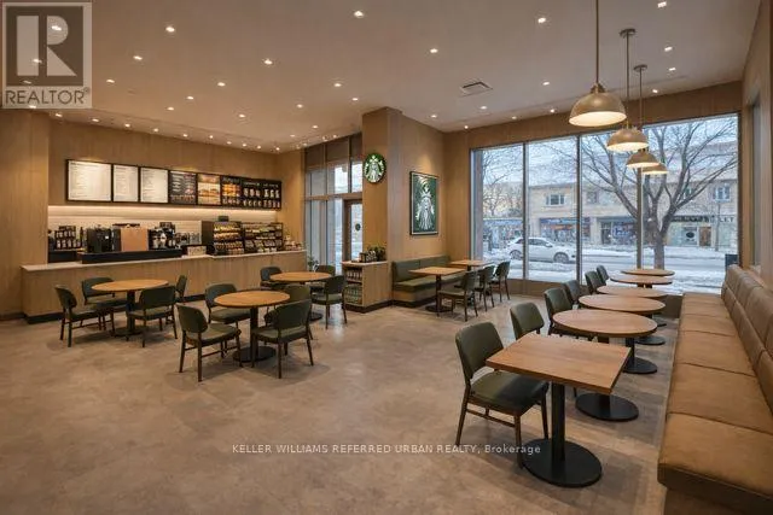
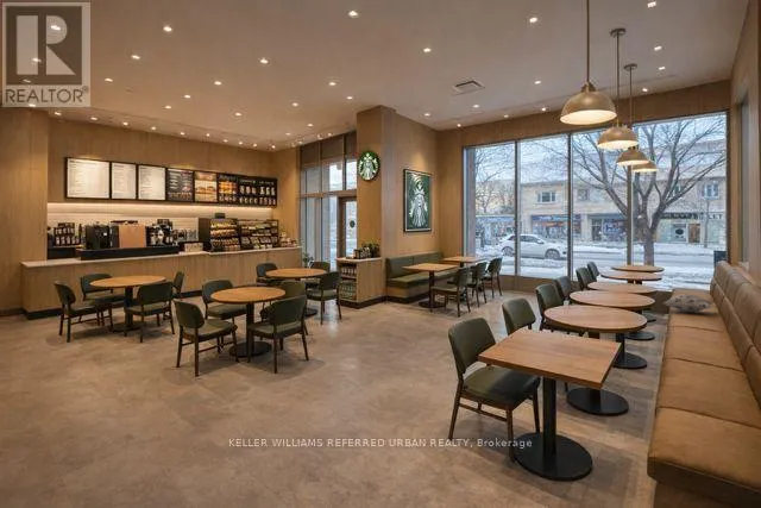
+ decorative pillow [662,293,715,314]
